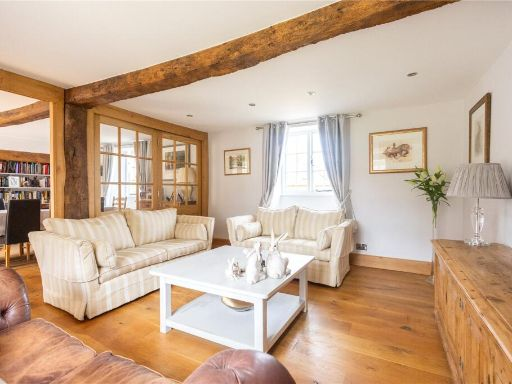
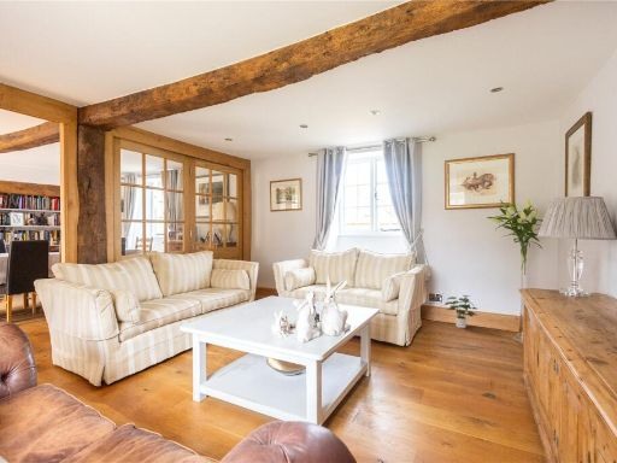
+ potted plant [443,294,480,329]
